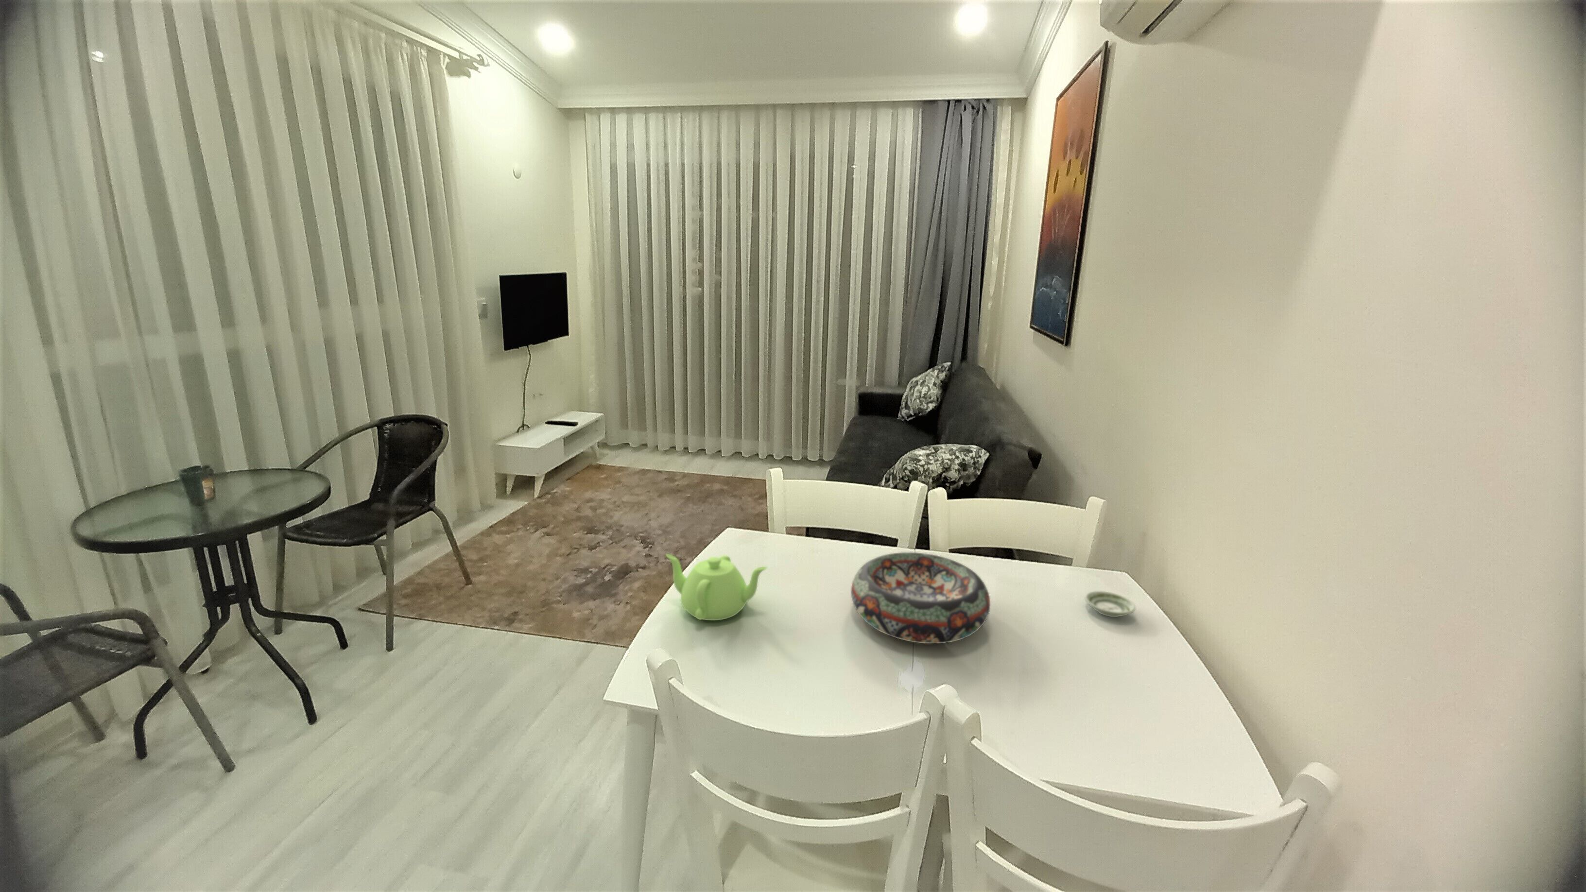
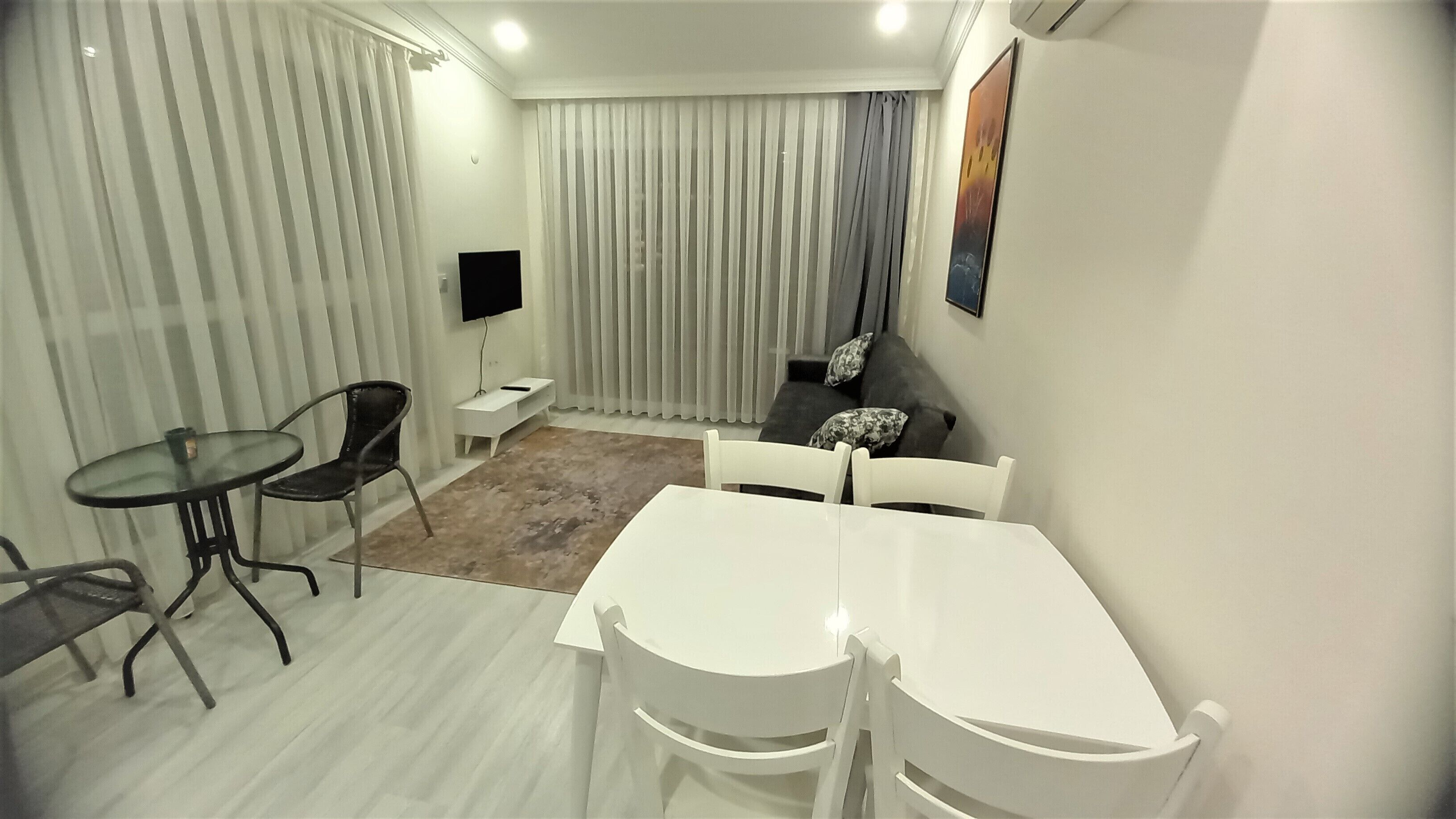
- teapot [666,553,768,621]
- saucer [1085,590,1136,618]
- decorative bowl [851,552,991,645]
